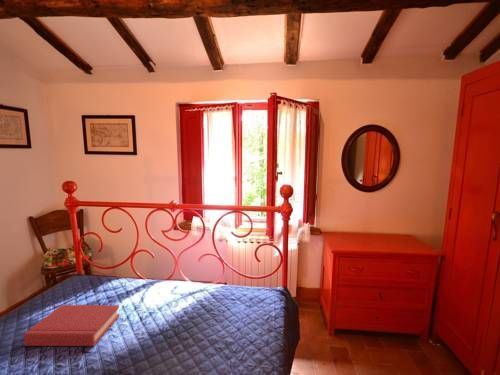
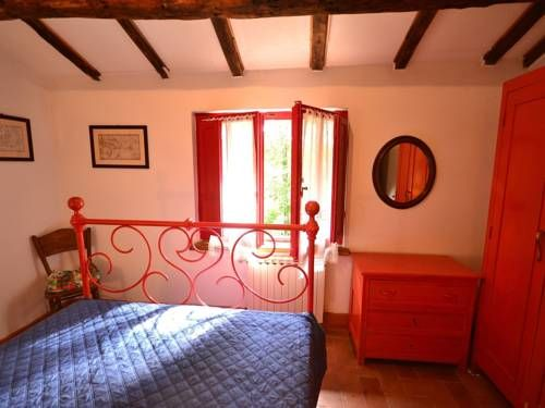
- hardback book [23,304,121,347]
